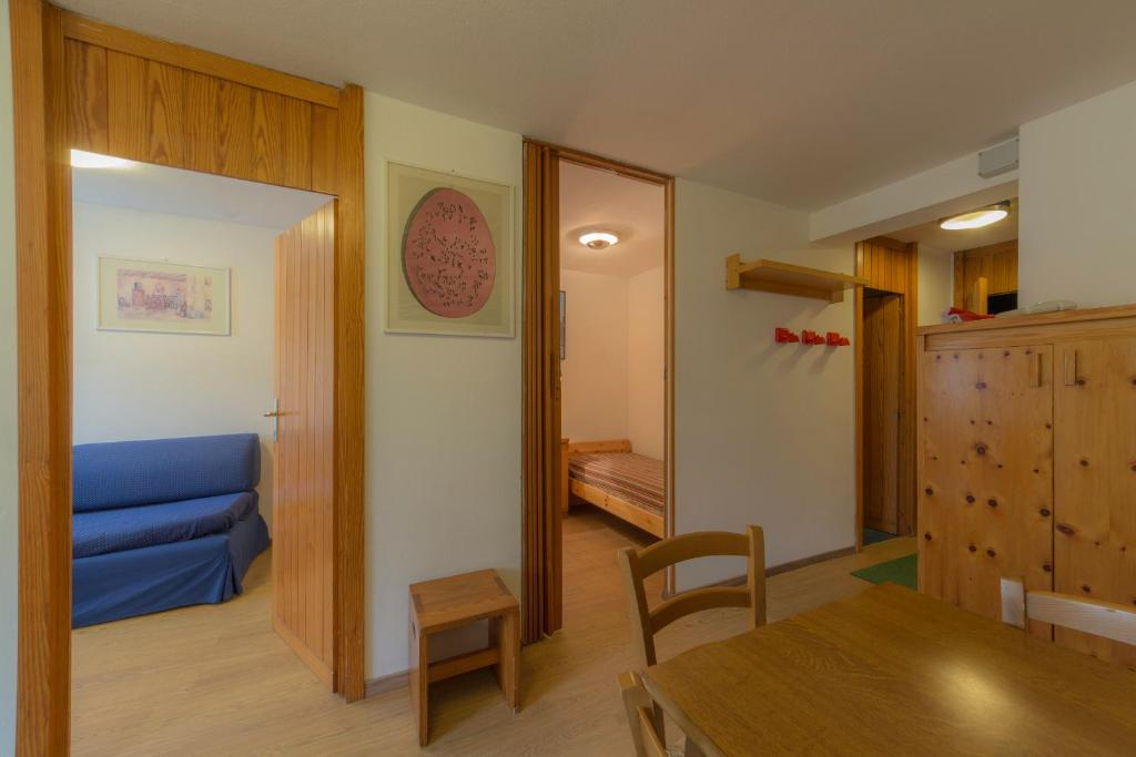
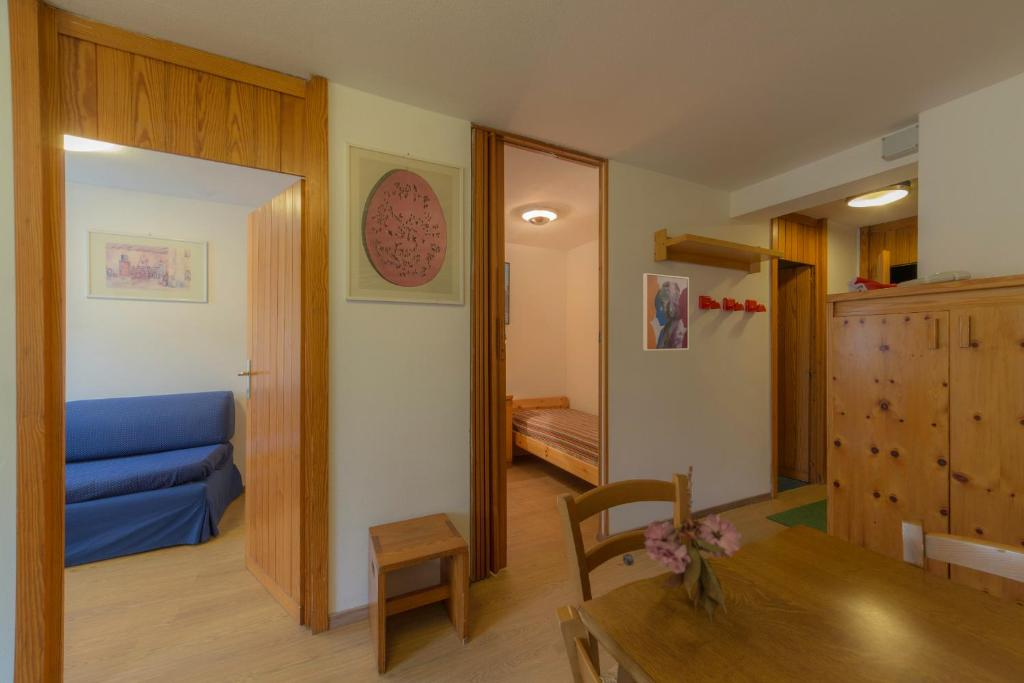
+ flower [622,465,742,630]
+ wall art [642,272,690,352]
